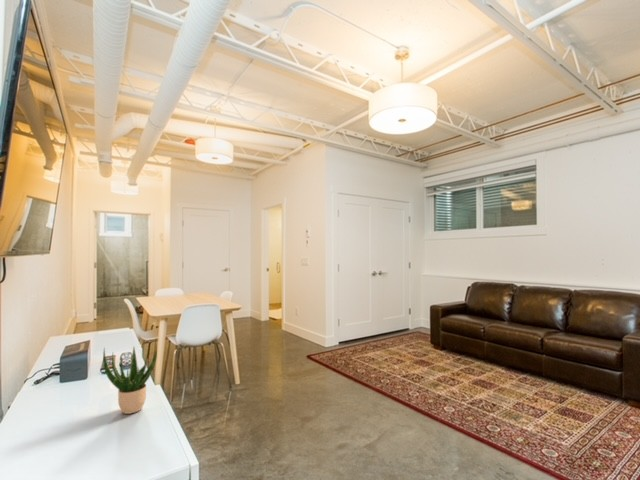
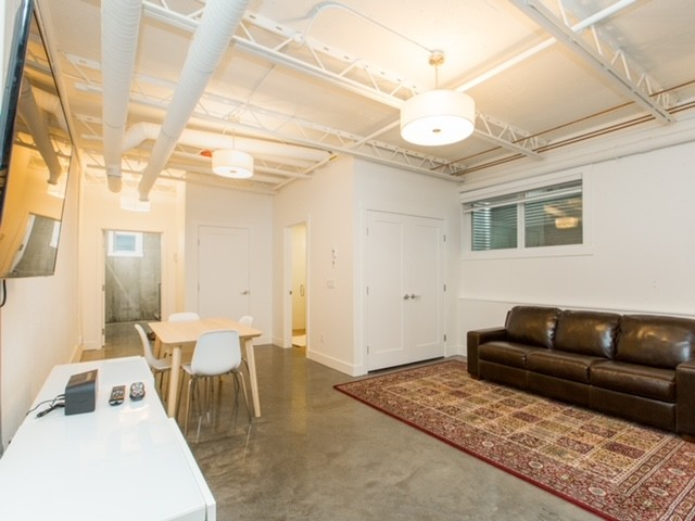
- potted plant [102,342,158,415]
